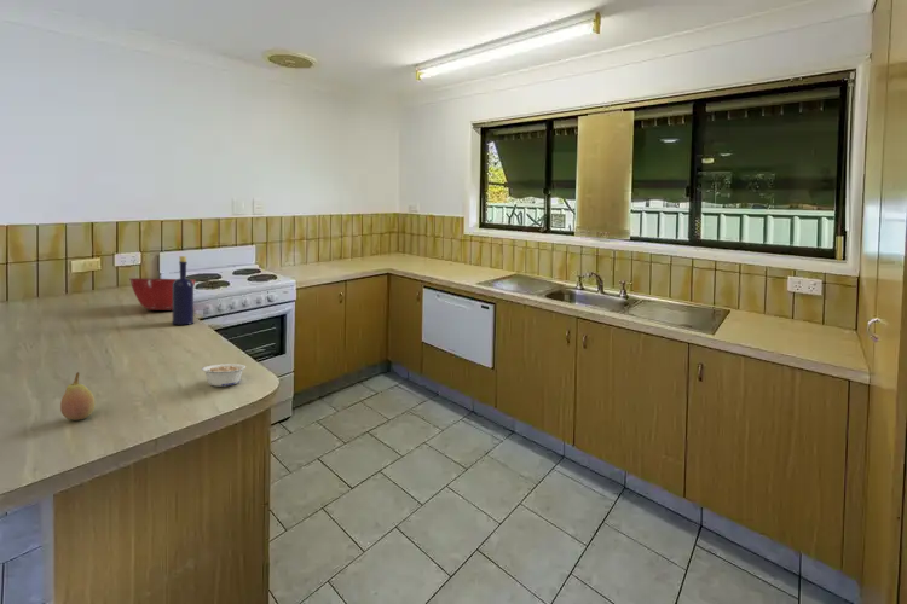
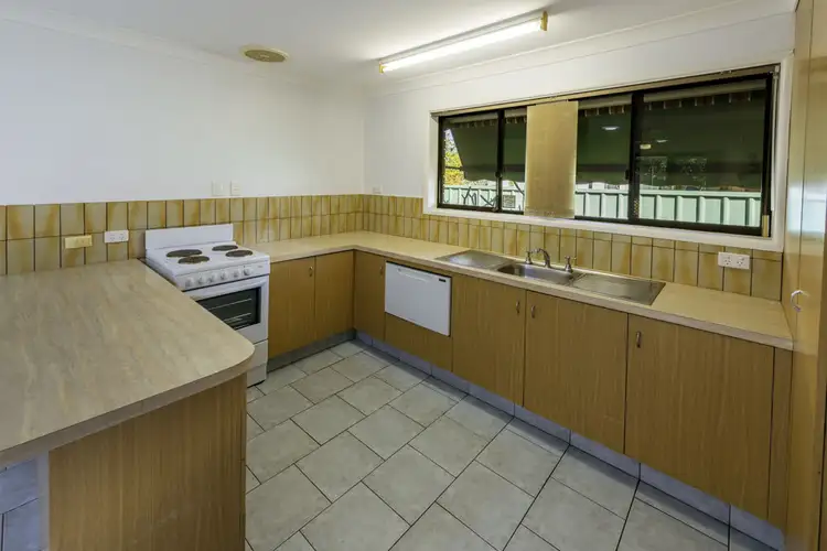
- bottle [172,255,195,325]
- fruit [59,371,96,422]
- mixing bowl [128,277,196,312]
- legume [201,362,247,388]
